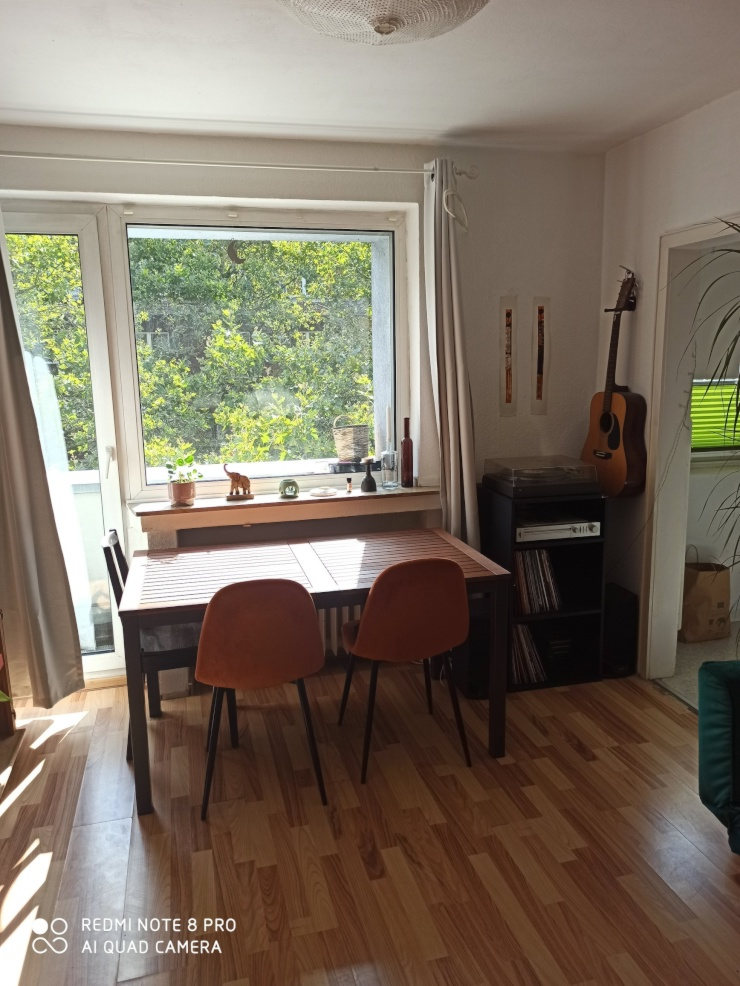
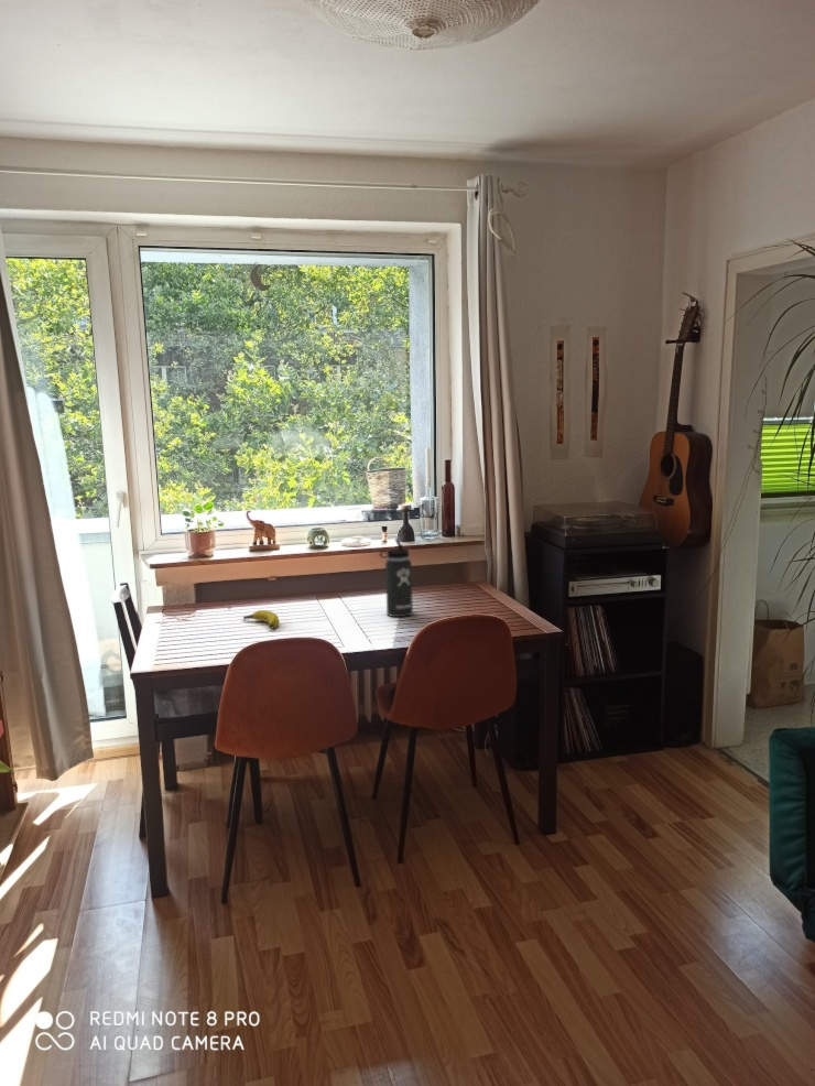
+ banana [242,609,280,629]
+ thermos bottle [379,537,414,618]
